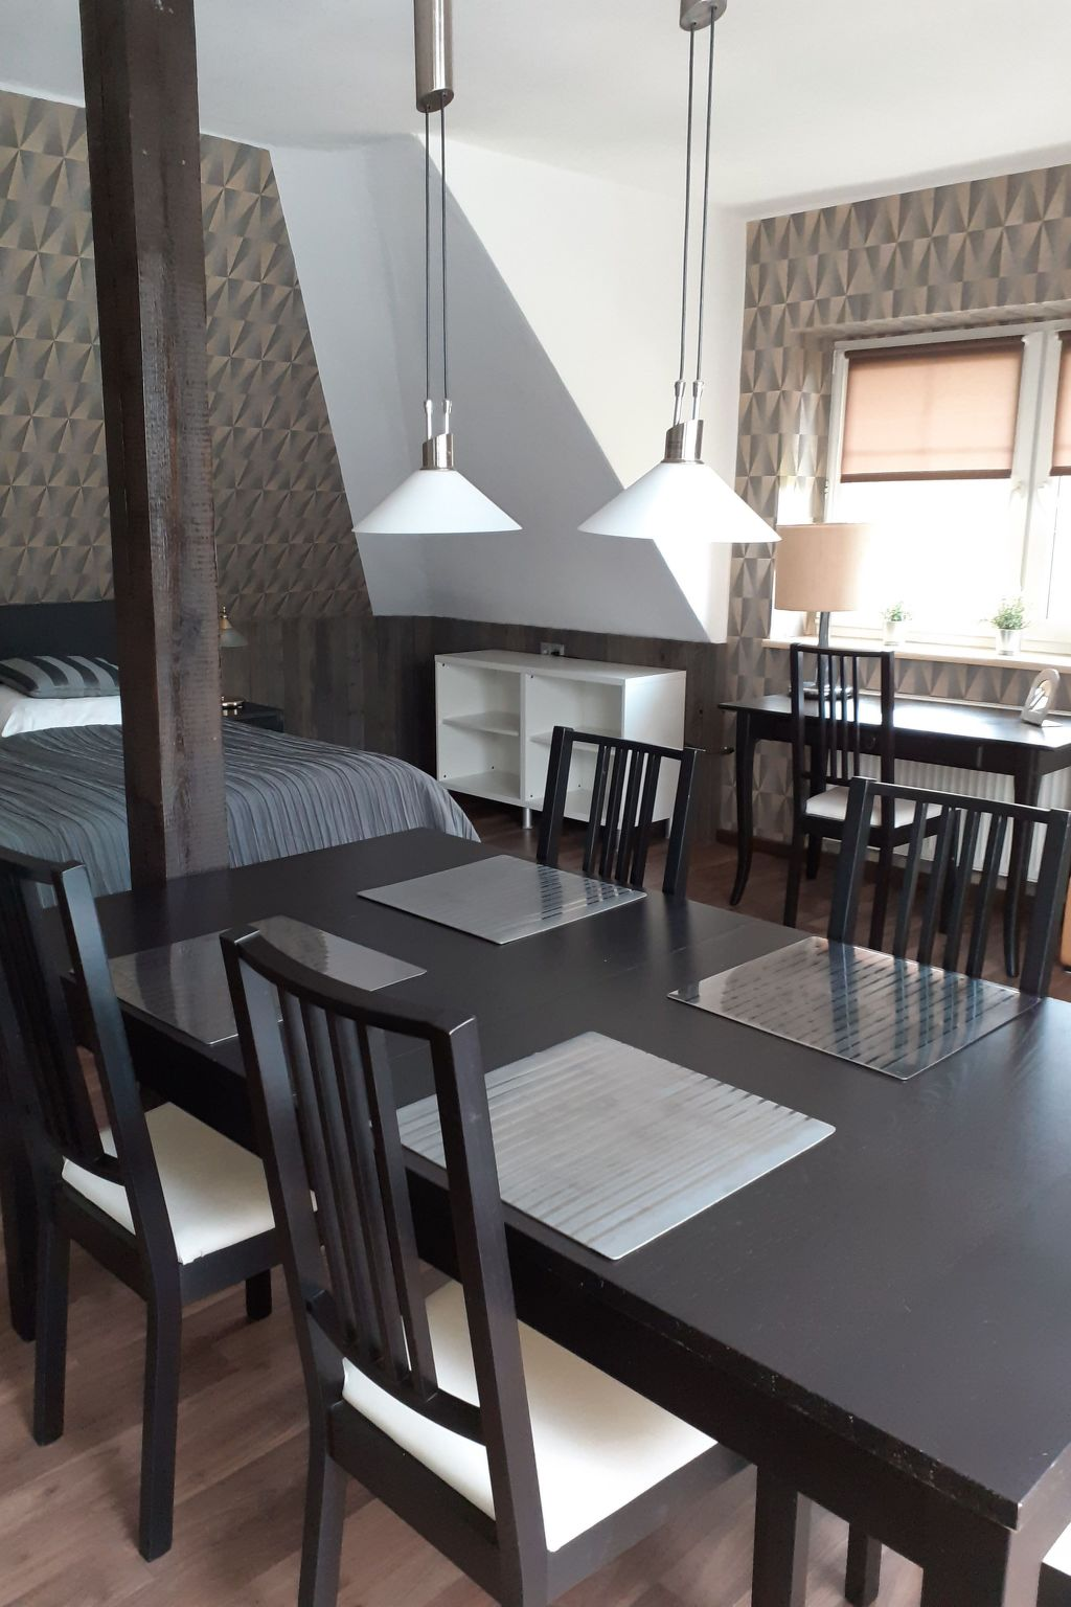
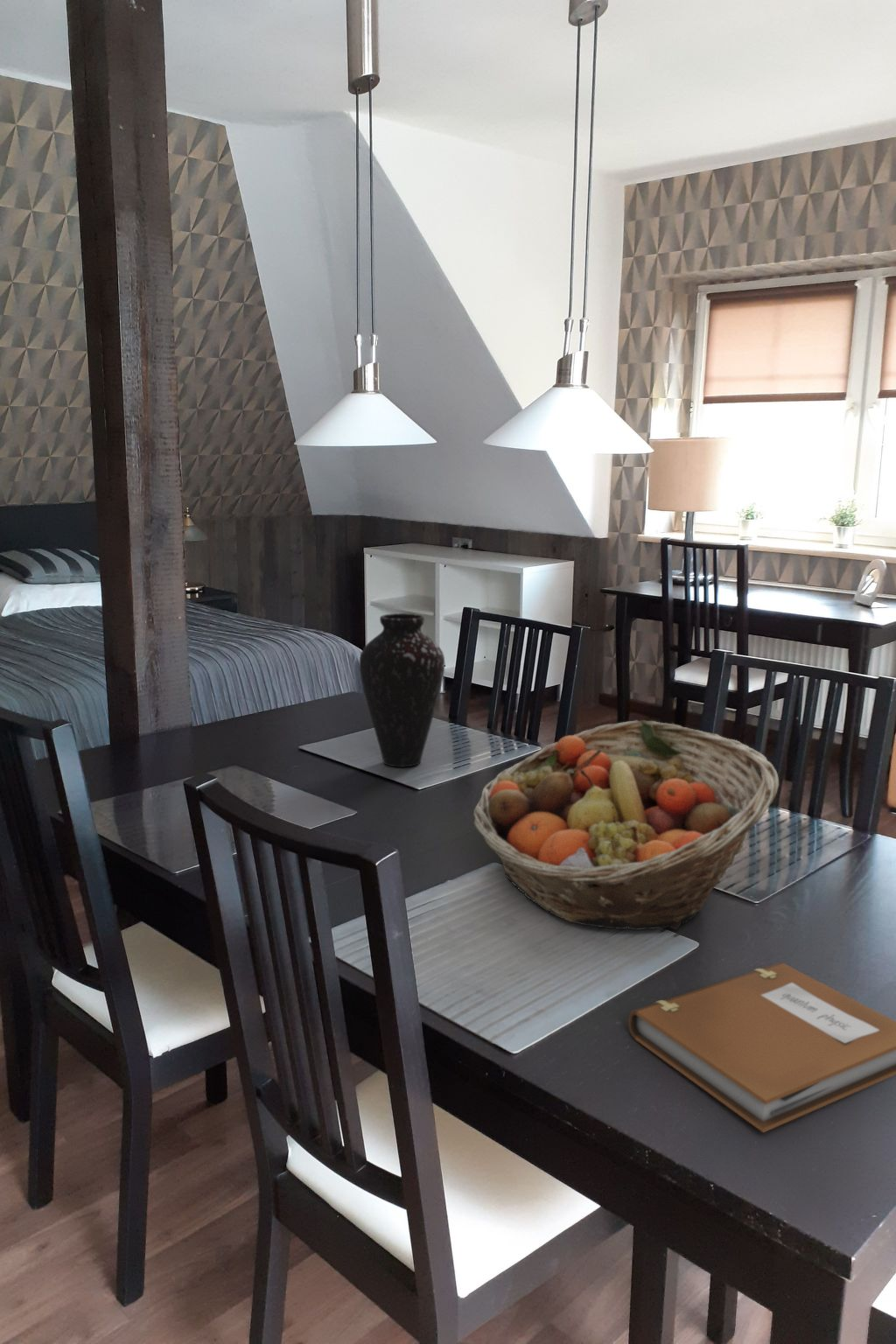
+ vase [359,613,445,768]
+ fruit basket [472,719,780,931]
+ notebook [627,962,896,1133]
